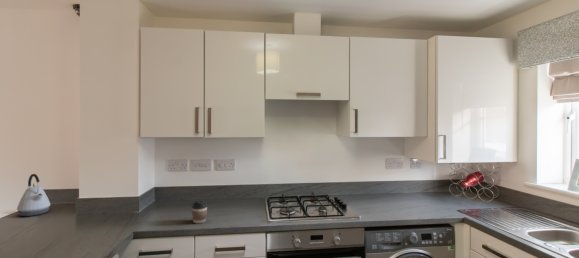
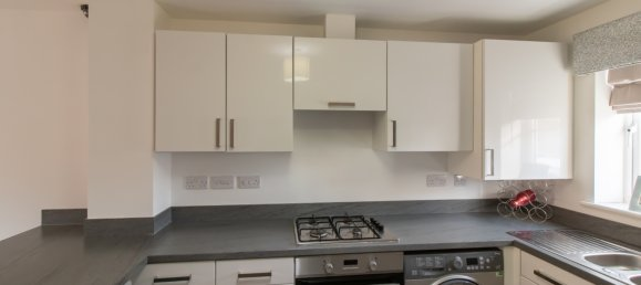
- kettle [16,173,51,217]
- coffee cup [190,200,209,224]
